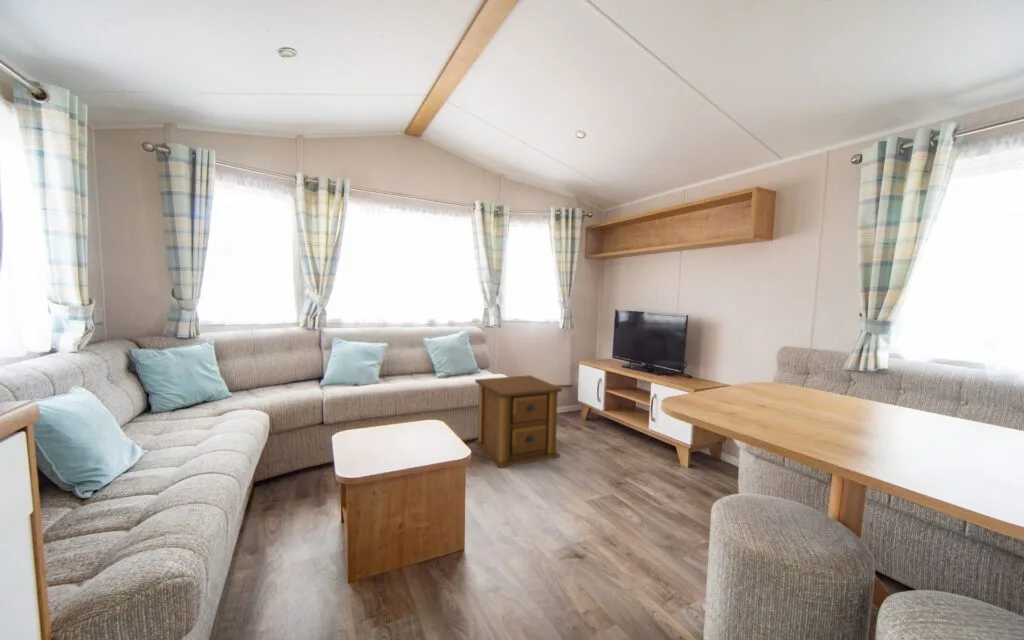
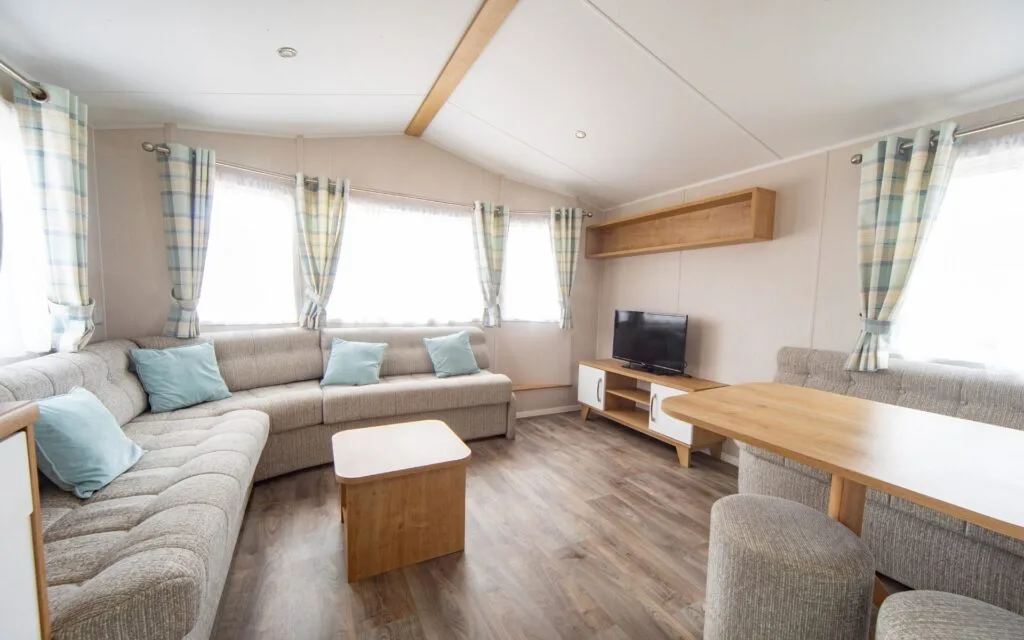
- side table [473,374,563,469]
